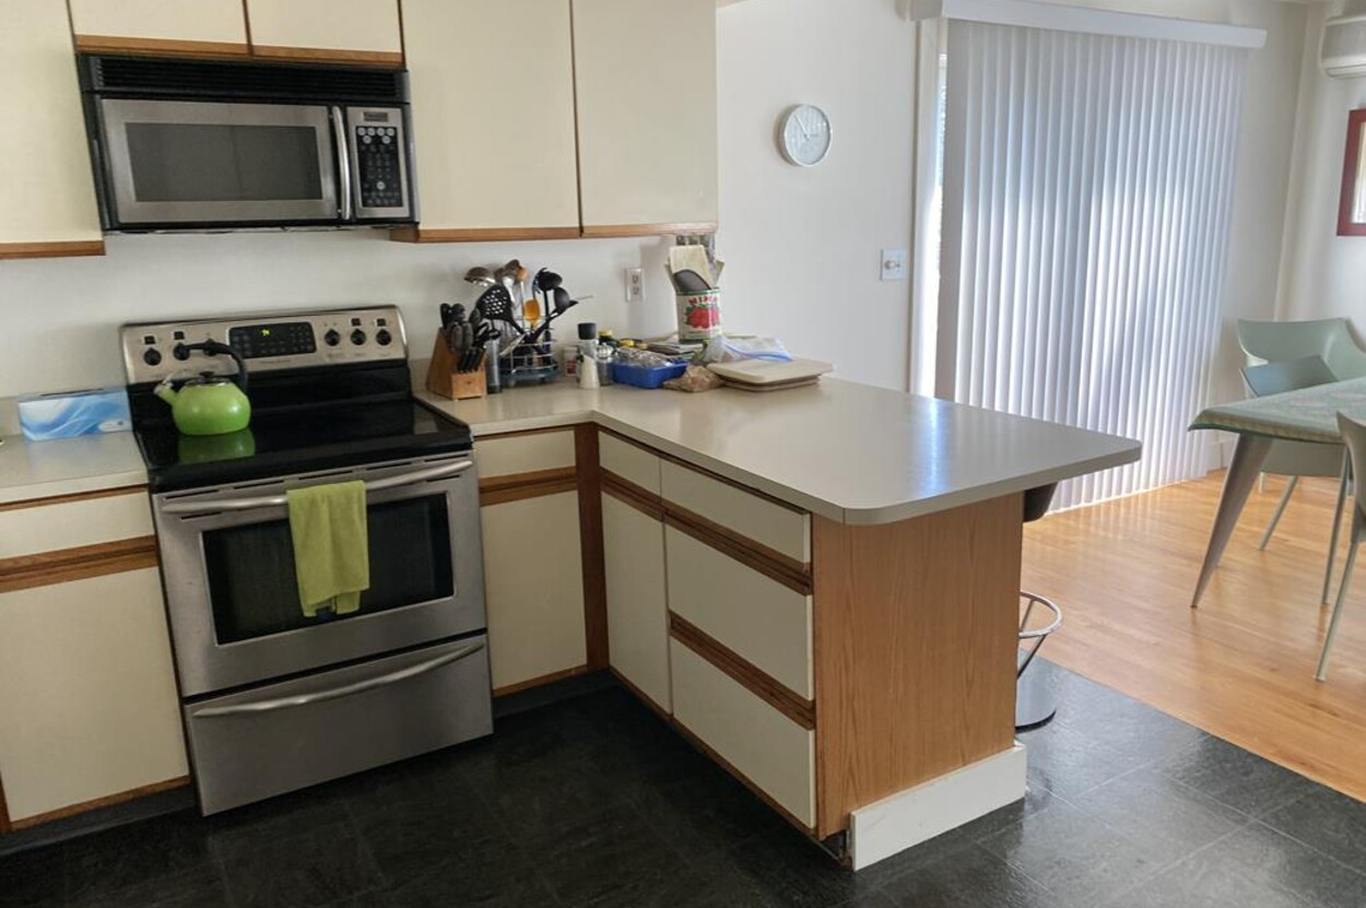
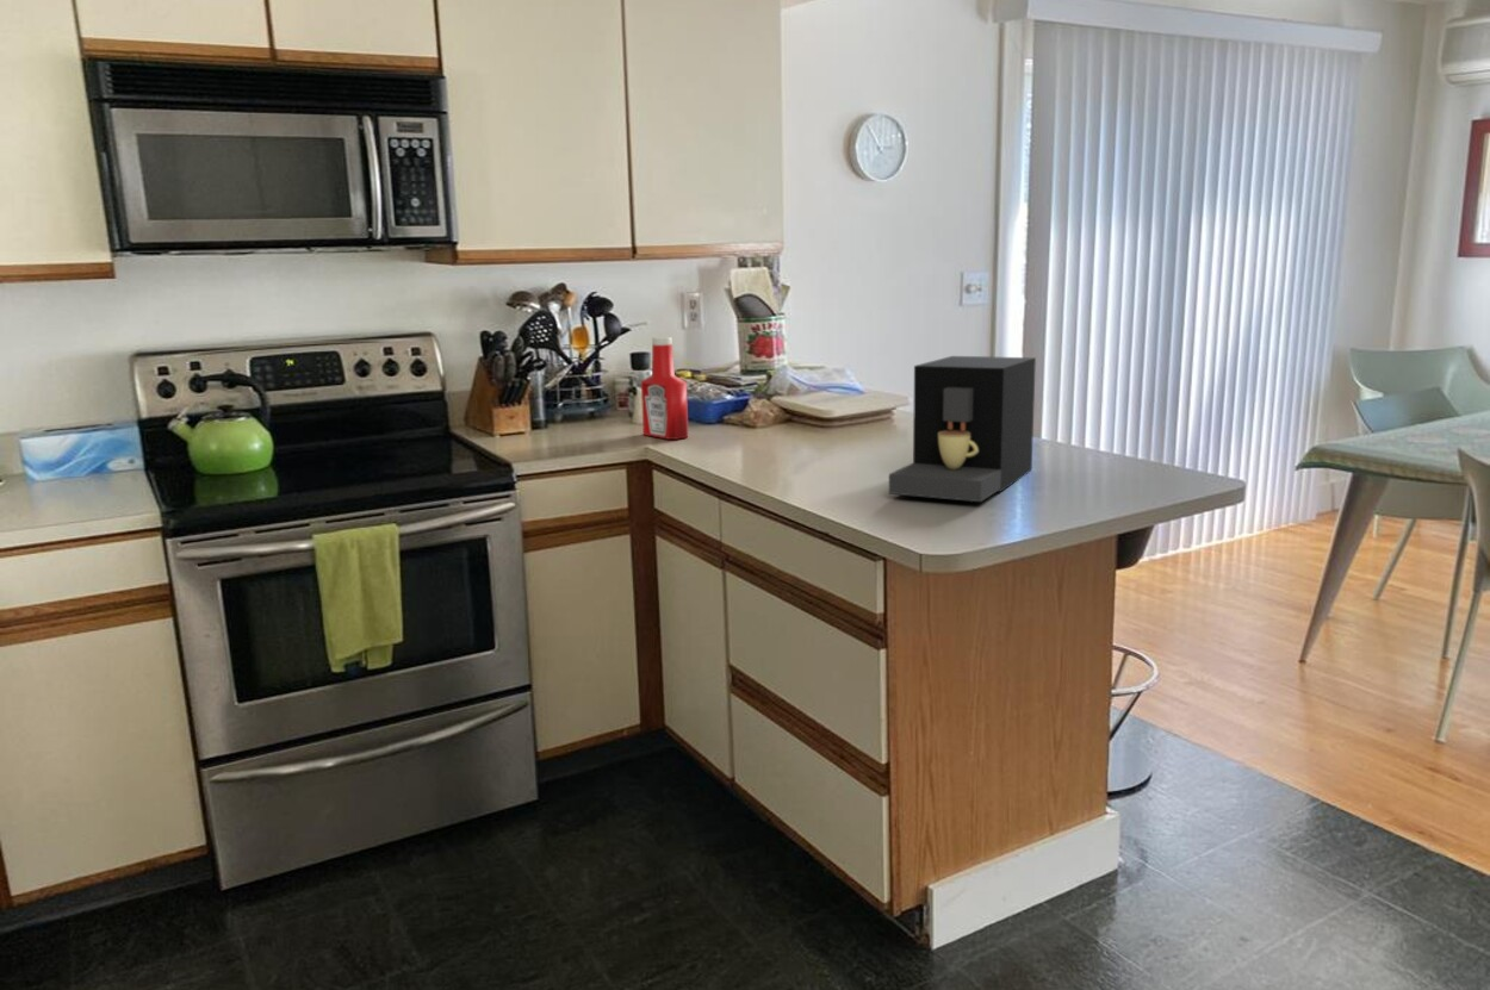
+ soap bottle [640,336,689,441]
+ coffee maker [888,355,1037,503]
